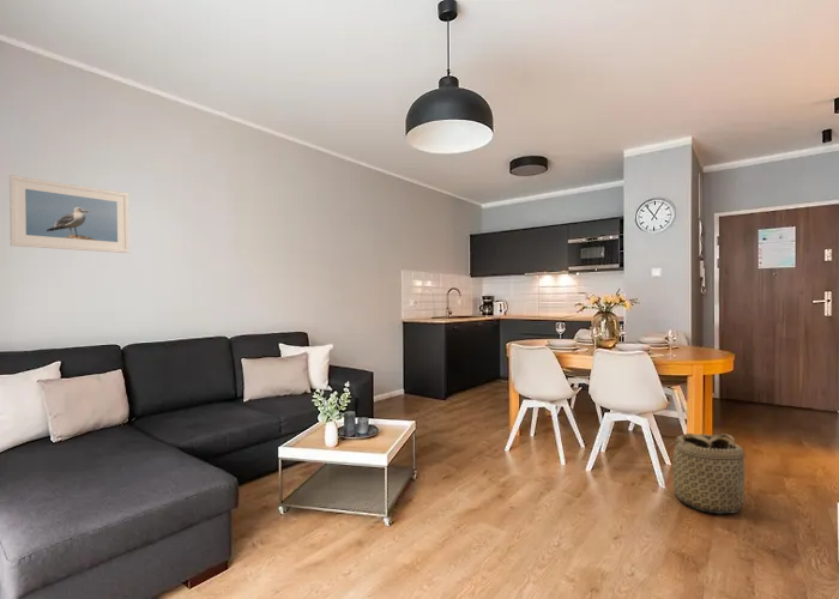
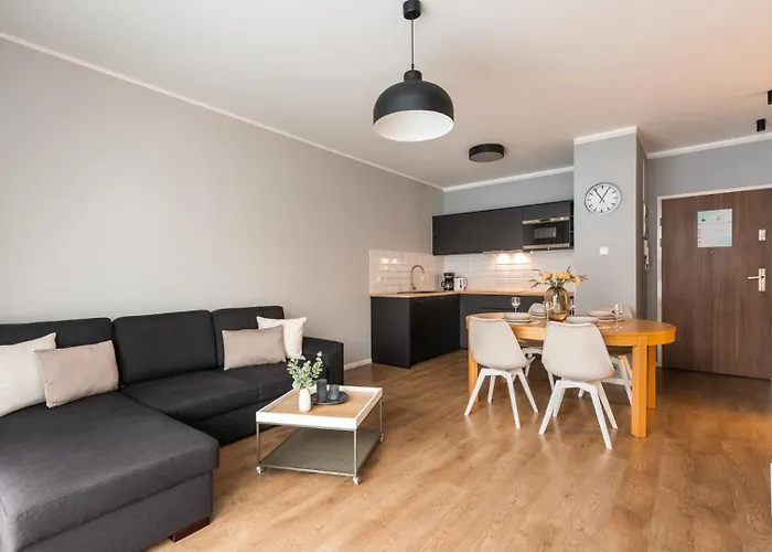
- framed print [8,174,131,254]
- basket [656,432,755,514]
